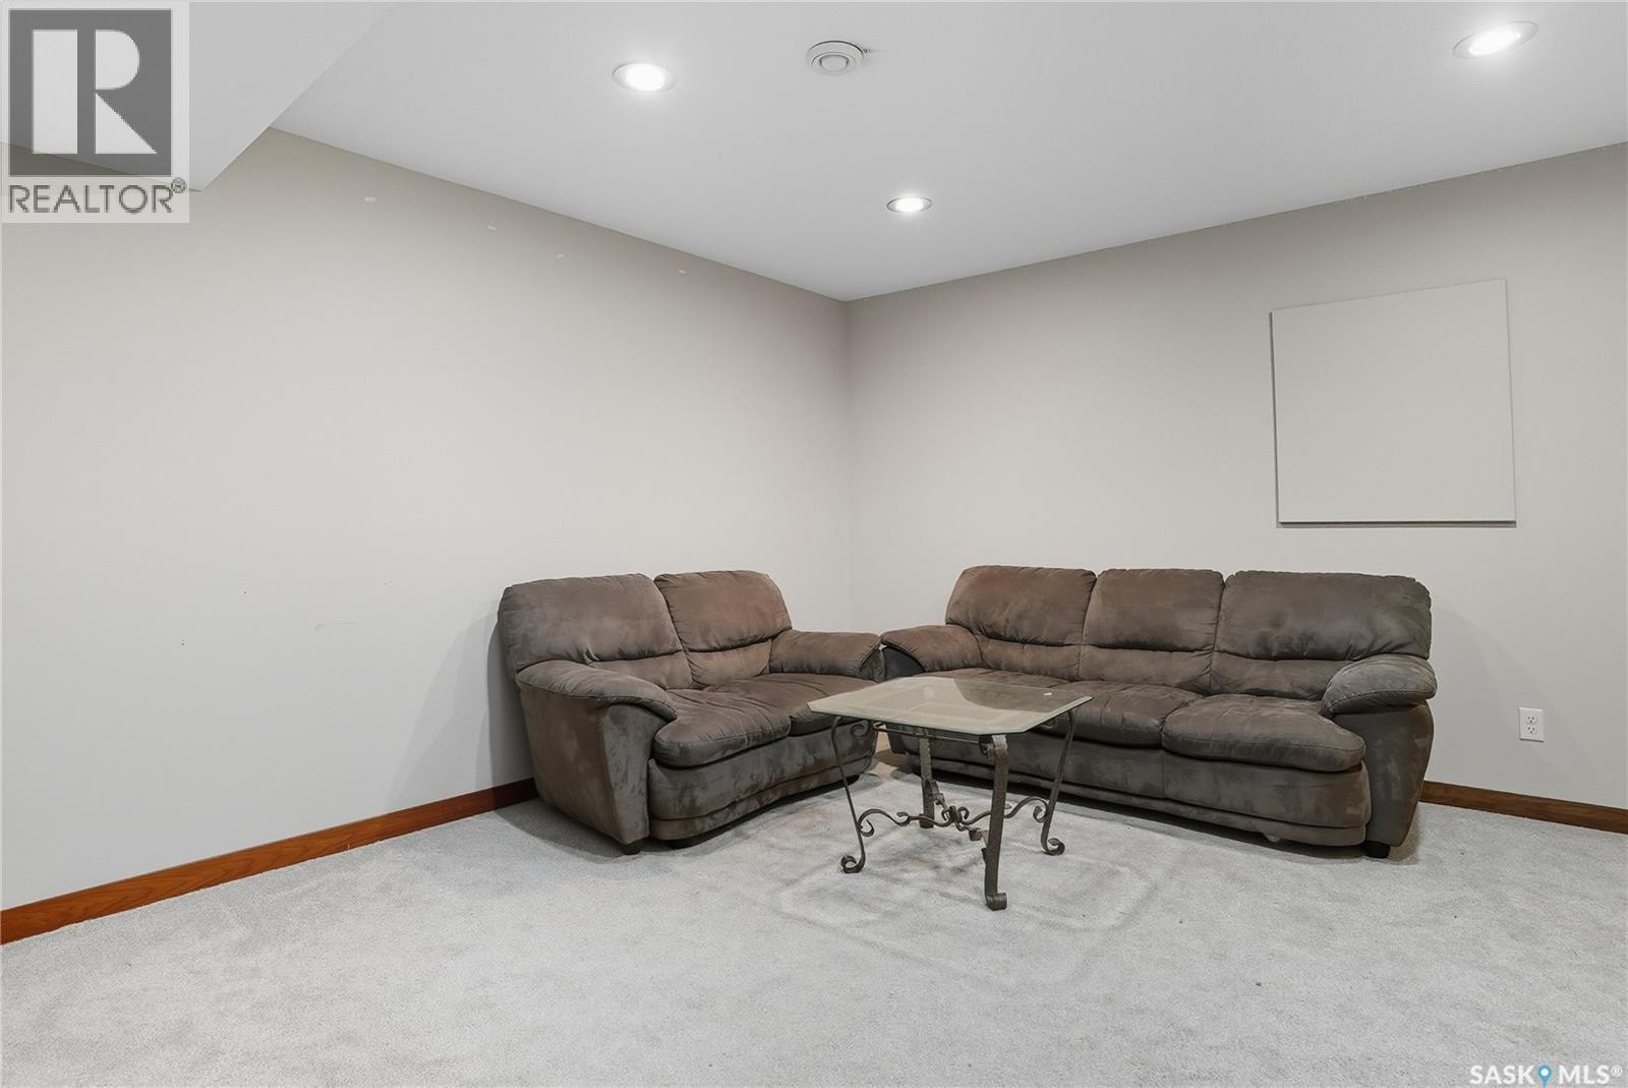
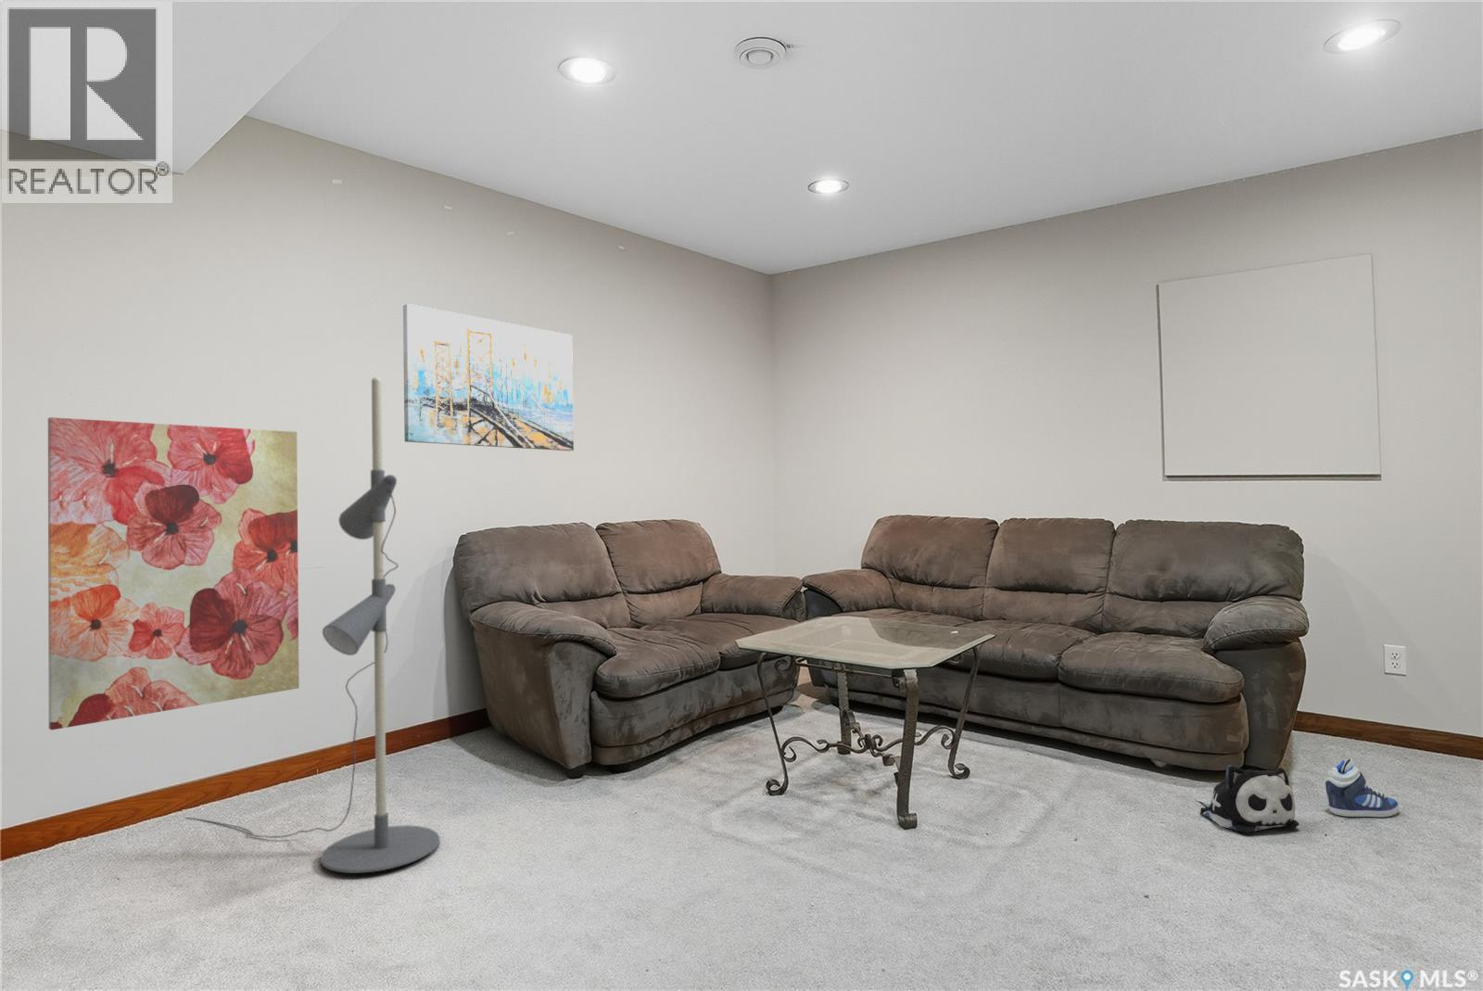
+ sneaker [1325,758,1400,817]
+ wall art [403,303,575,451]
+ floor lamp [184,376,441,874]
+ wall art [48,416,301,730]
+ plush toy [1194,764,1301,834]
